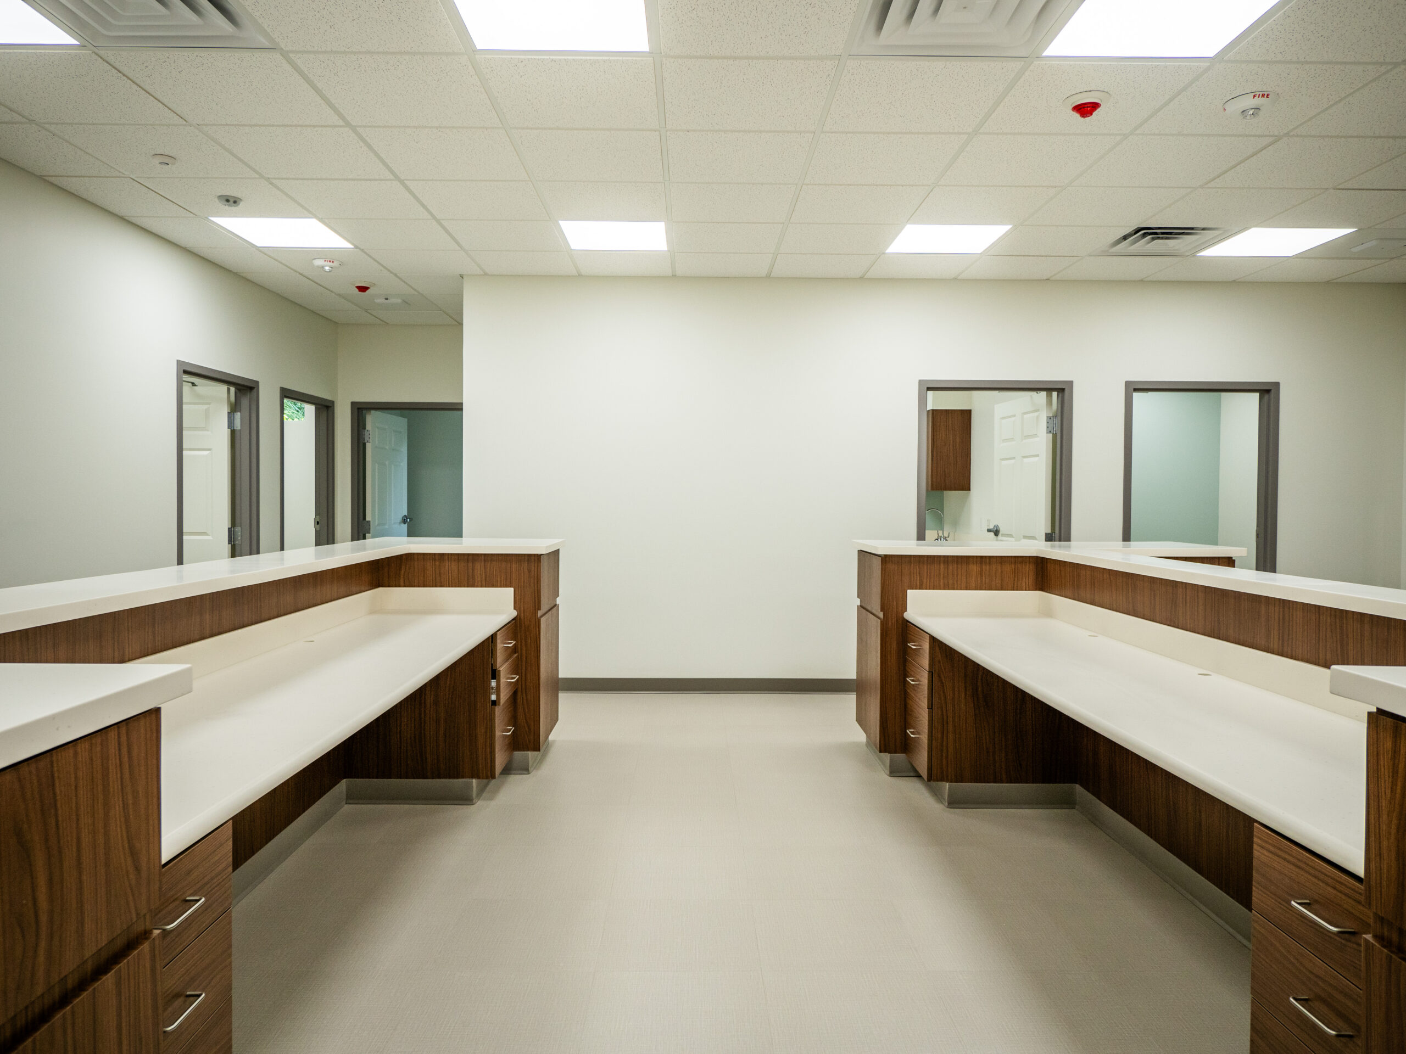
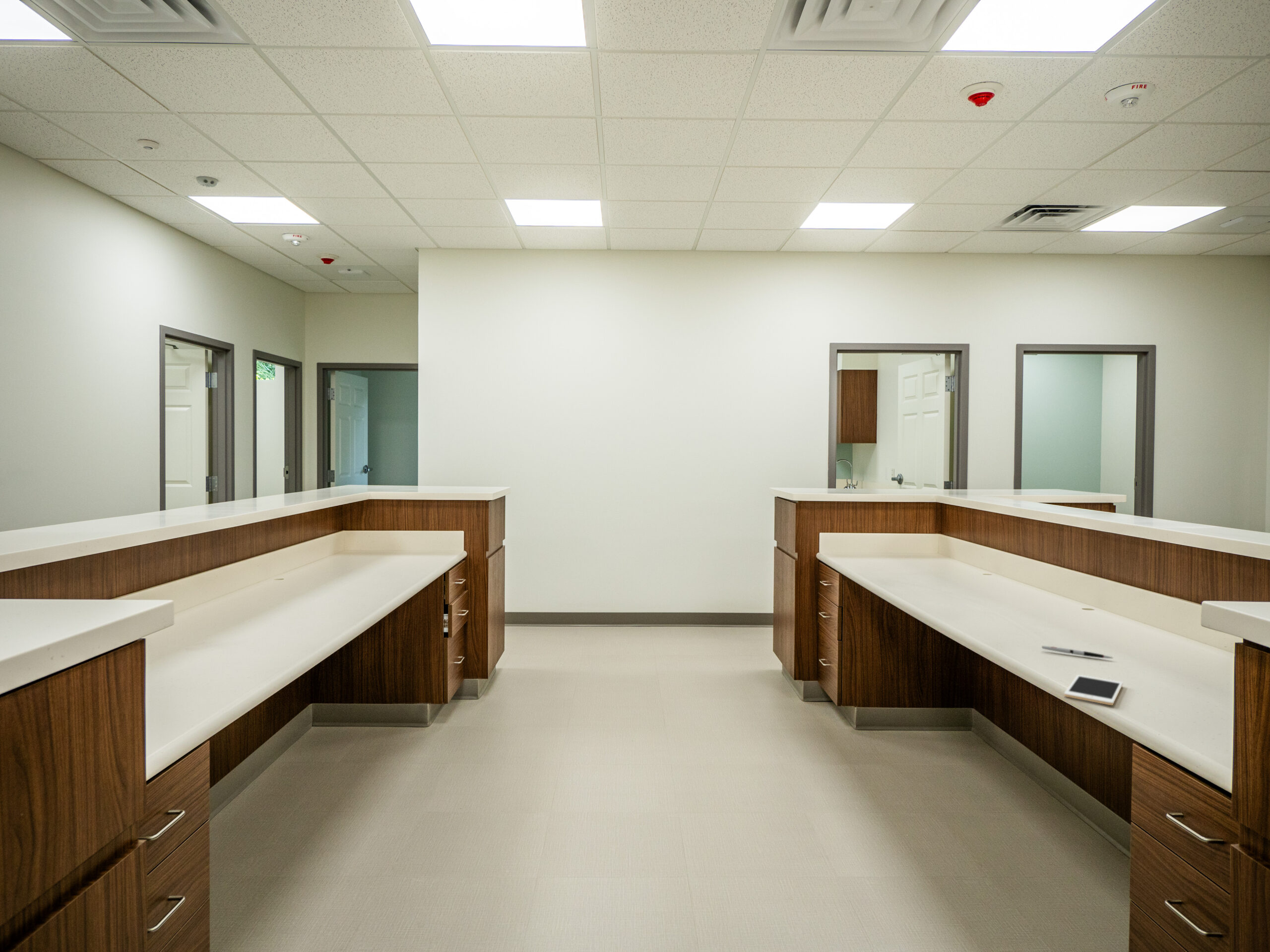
+ pen [1041,645,1113,659]
+ cell phone [1064,674,1123,706]
